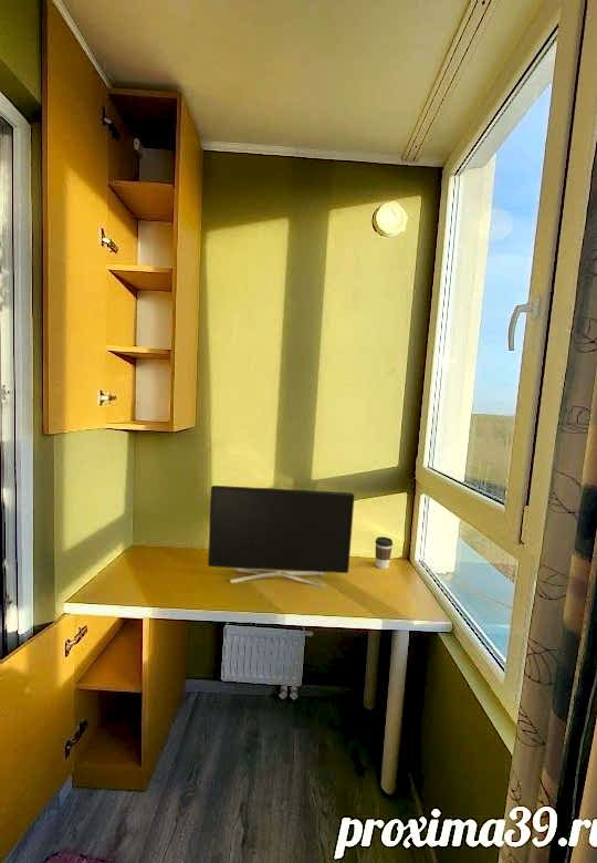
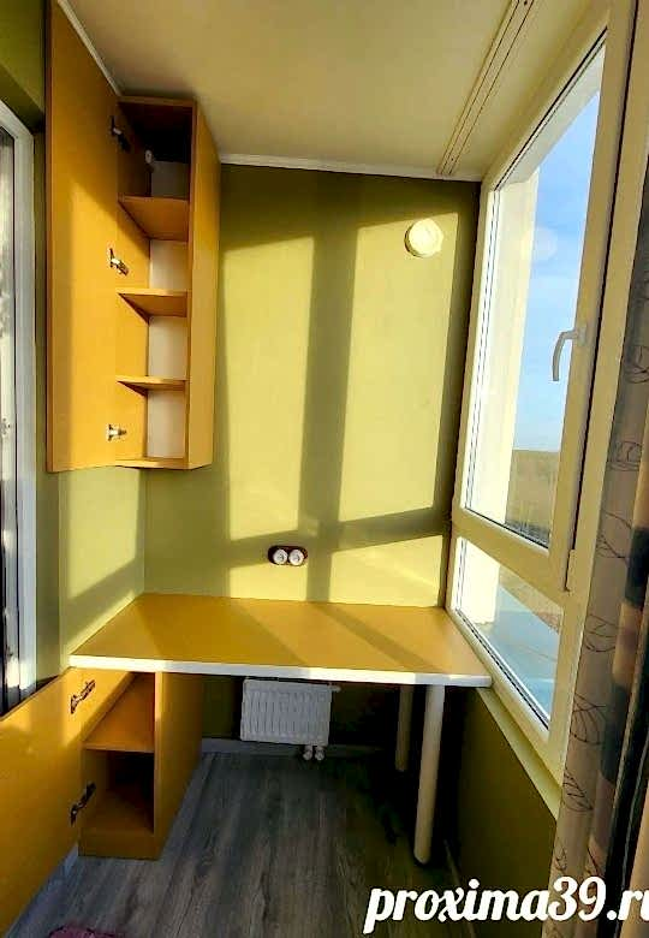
- monitor [207,485,356,589]
- coffee cup [374,536,394,570]
